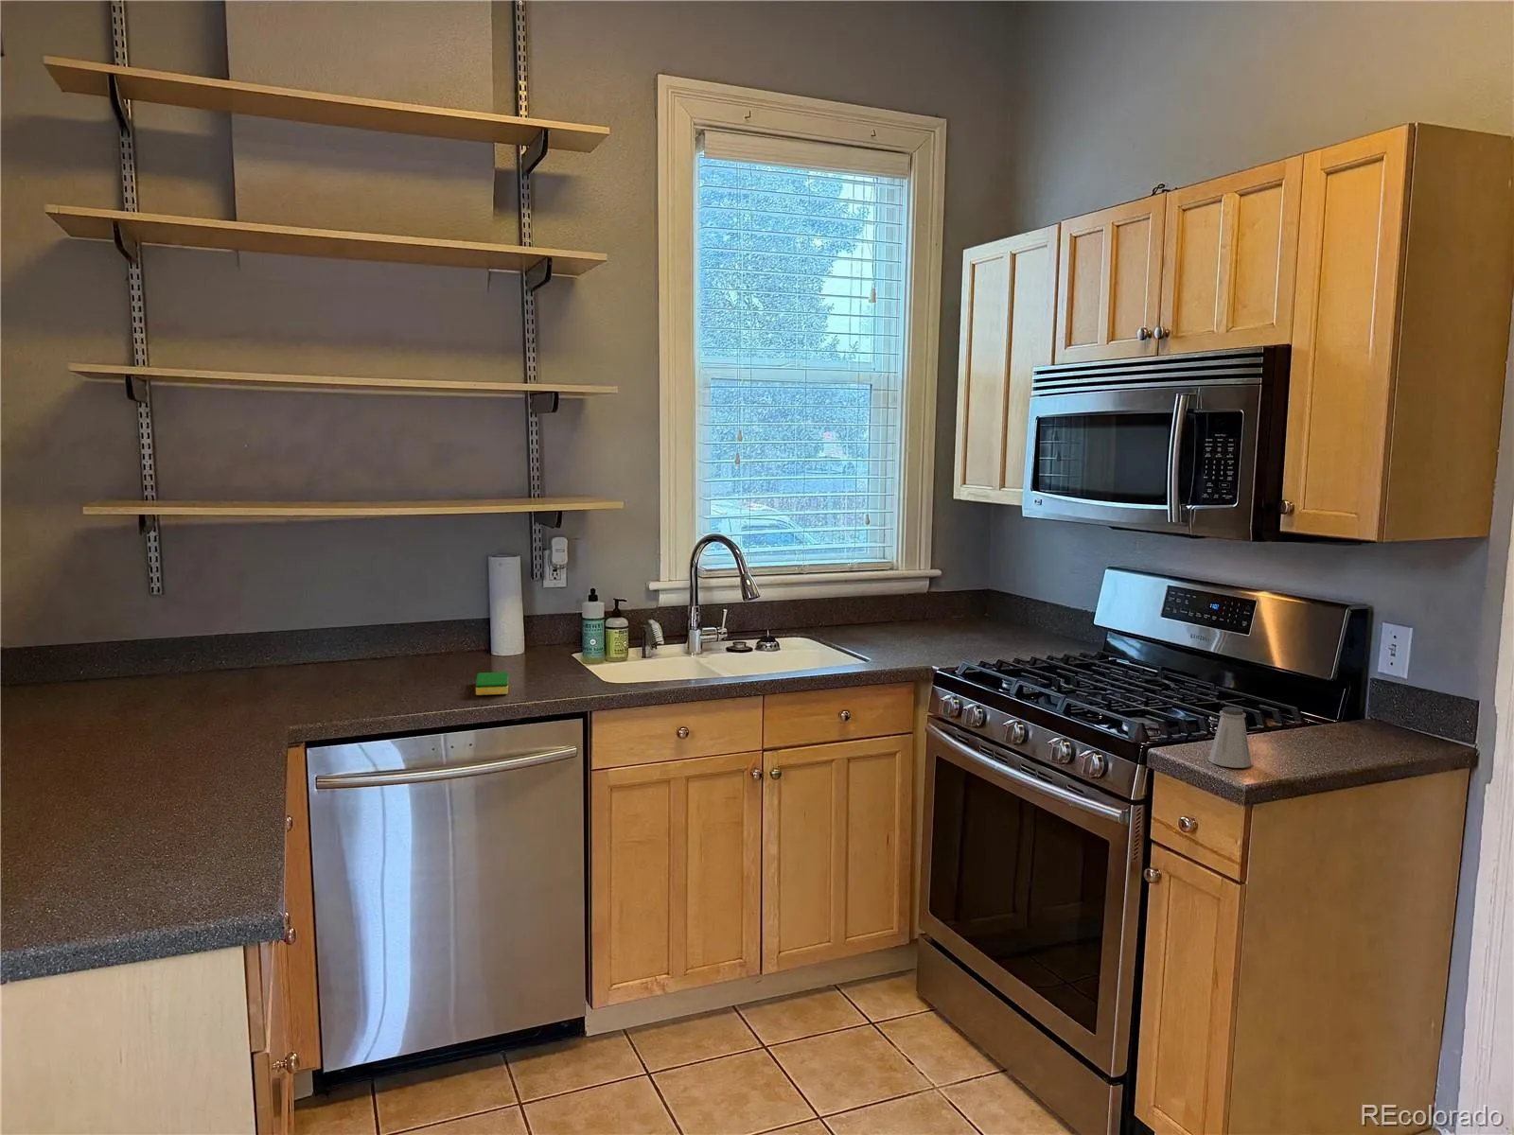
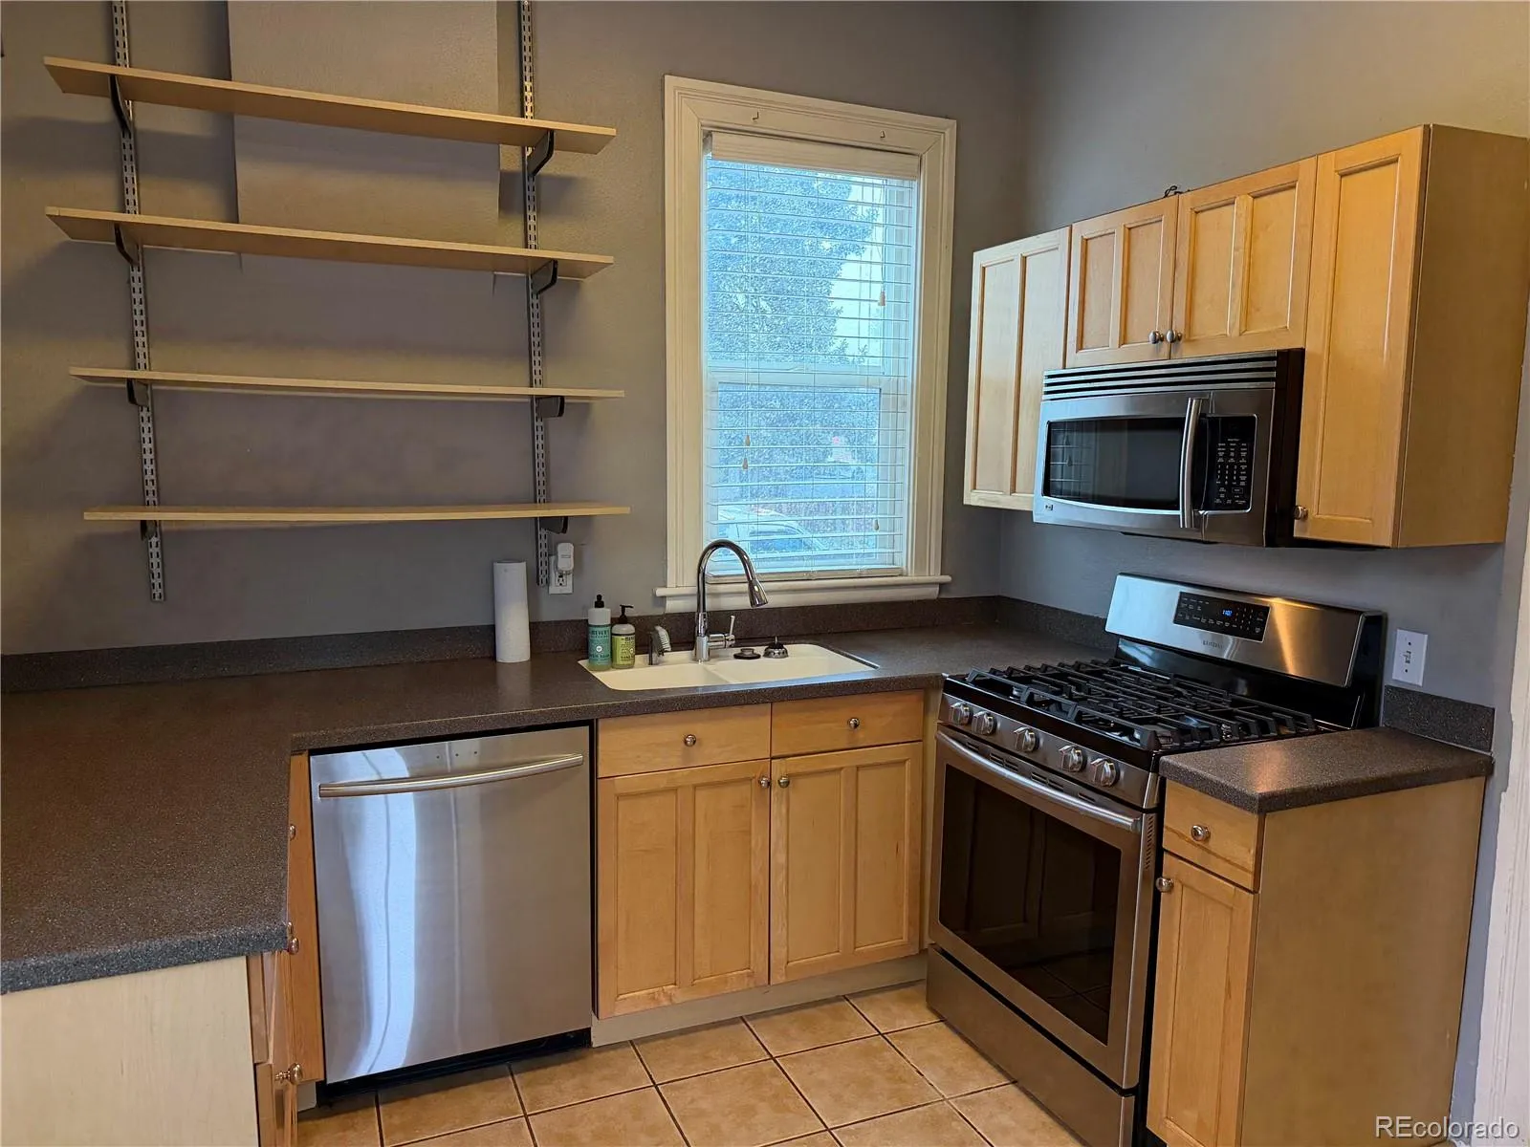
- dish sponge [474,671,509,696]
- saltshaker [1208,706,1252,769]
